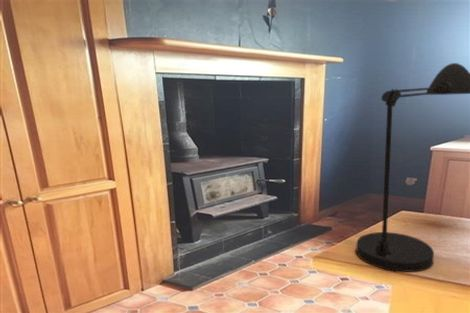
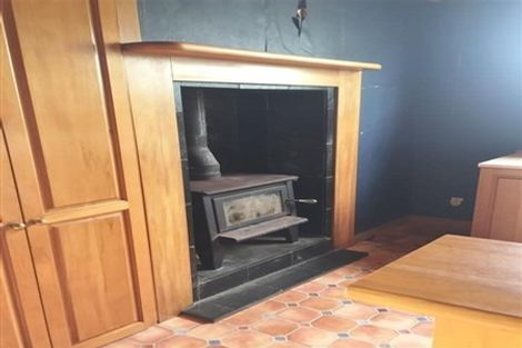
- desk lamp [355,62,470,273]
